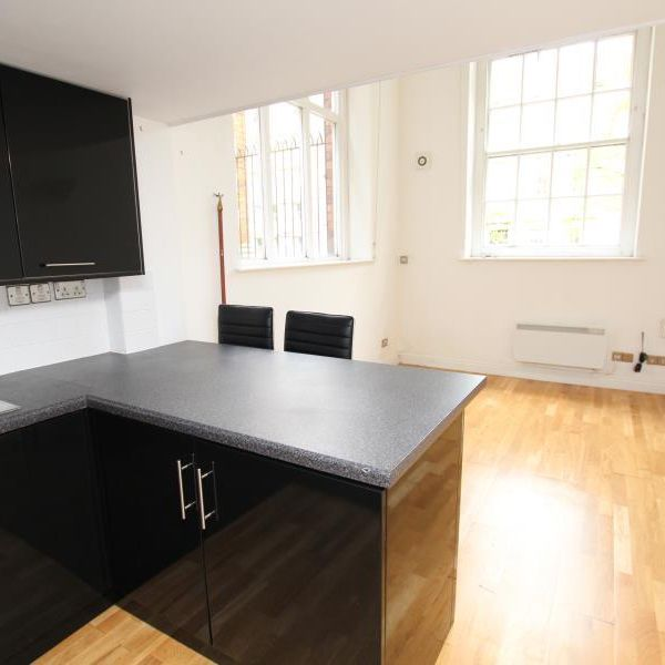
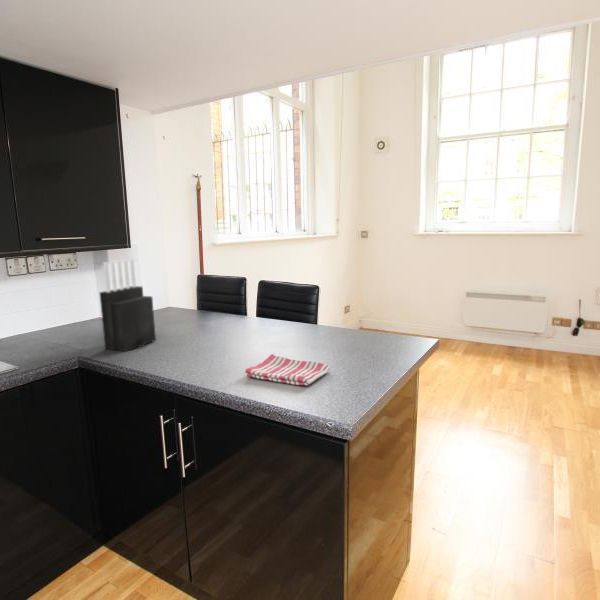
+ dish towel [244,353,331,386]
+ knife block [98,258,157,353]
